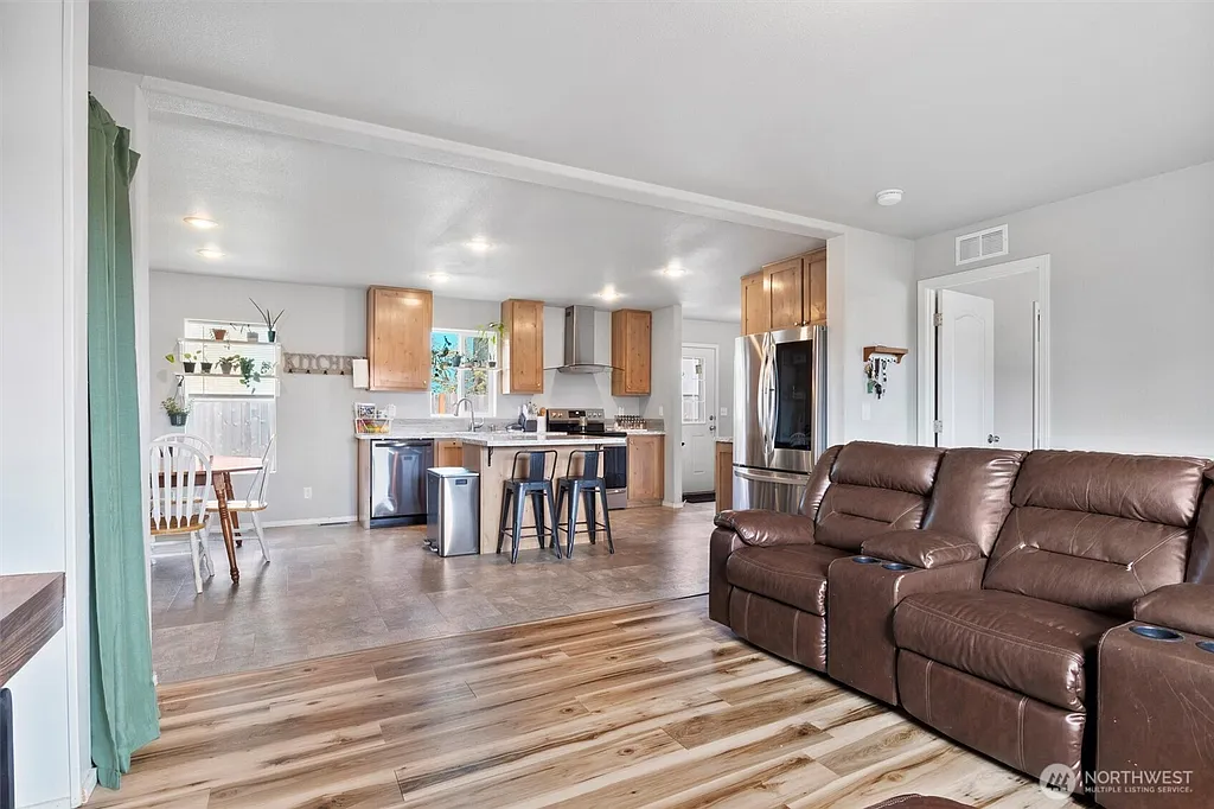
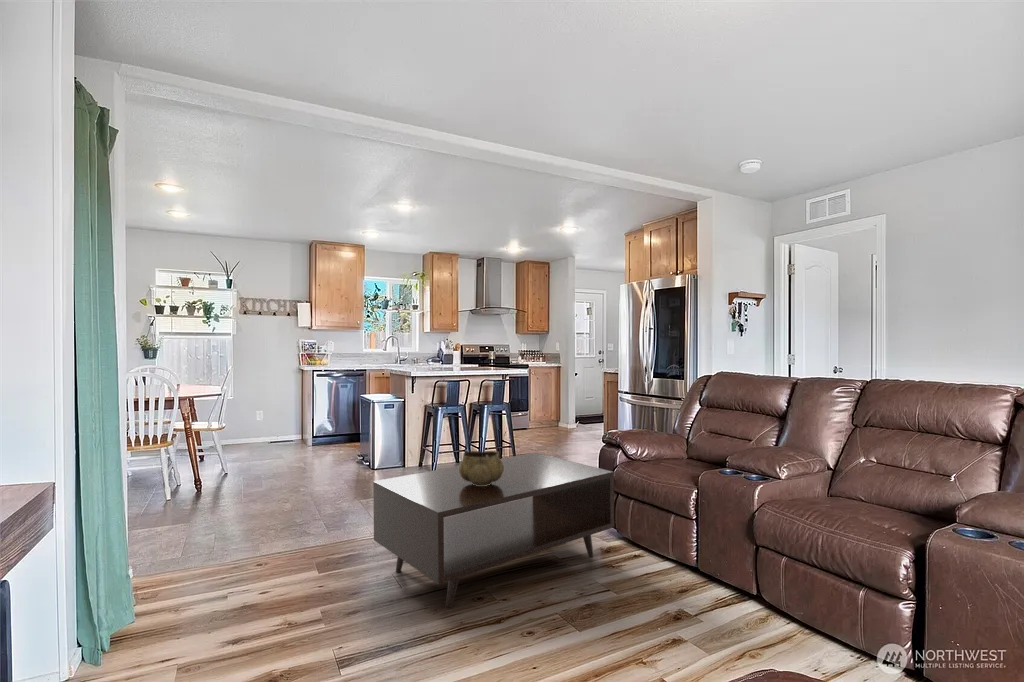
+ coffee table [372,452,615,610]
+ decorative bowl [458,450,504,486]
